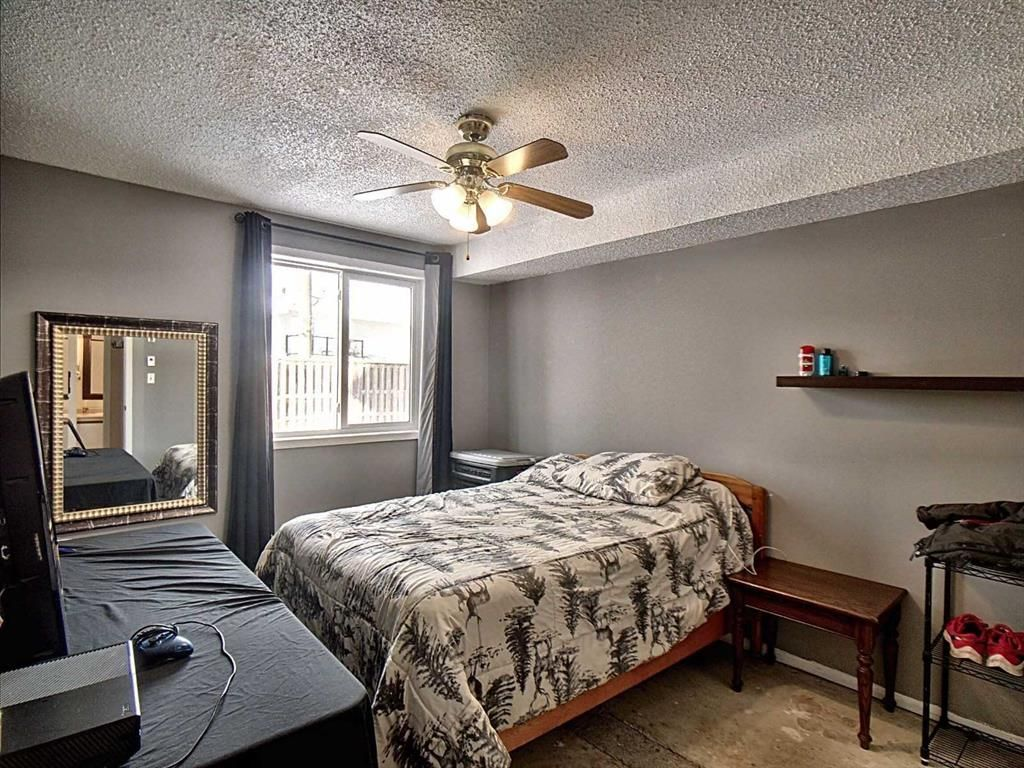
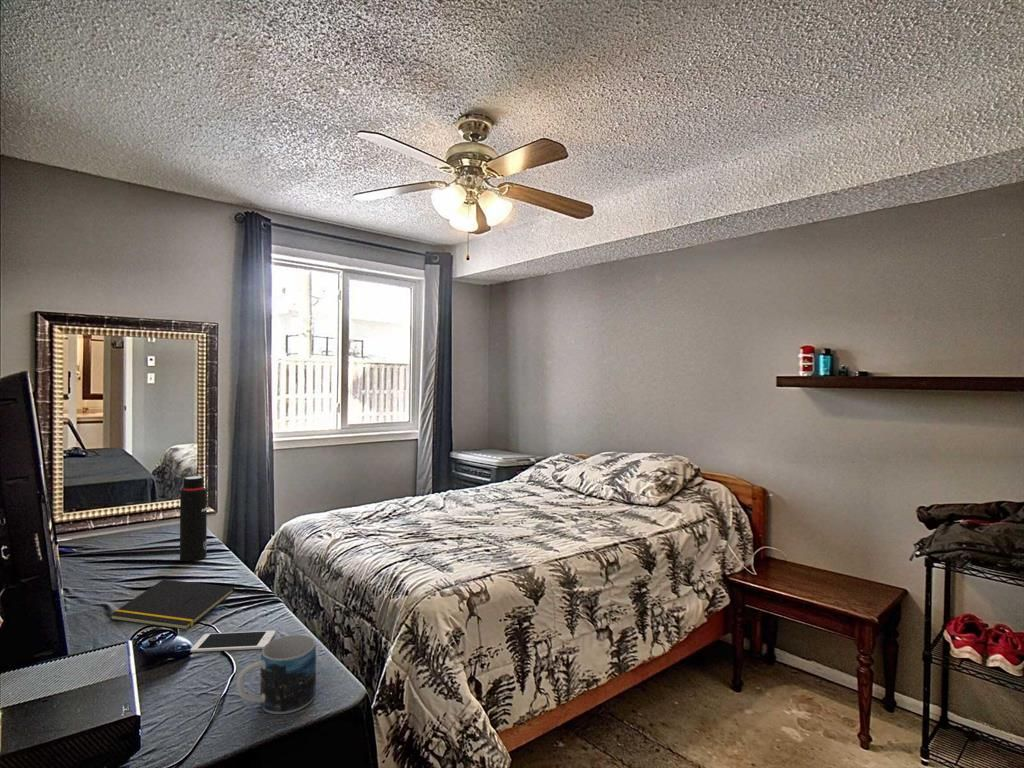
+ water bottle [179,475,208,562]
+ mug [236,634,317,715]
+ notepad [109,578,236,631]
+ cell phone [189,630,276,653]
